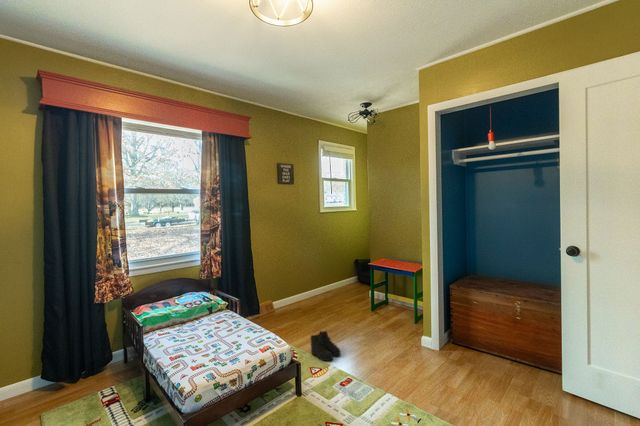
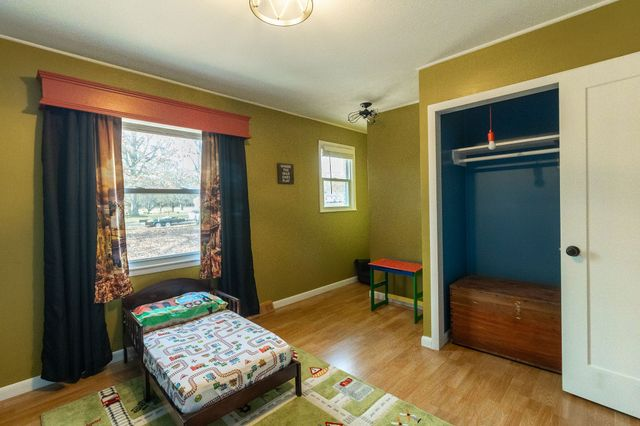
- boots [309,330,342,362]
